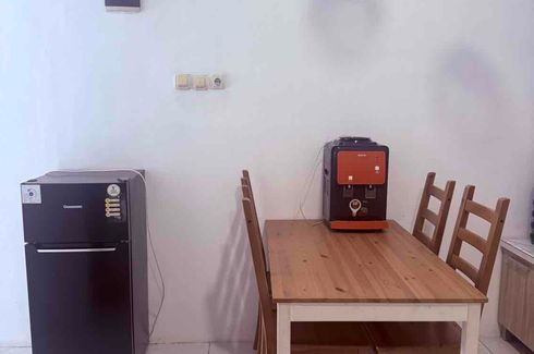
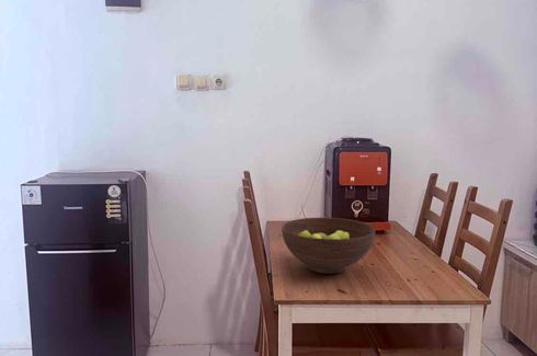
+ fruit bowl [281,217,376,275]
